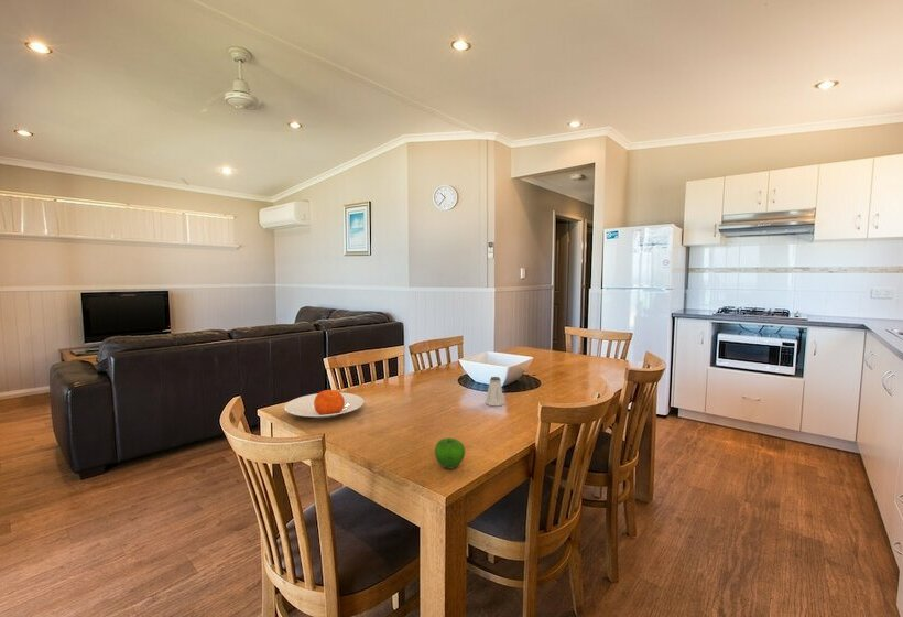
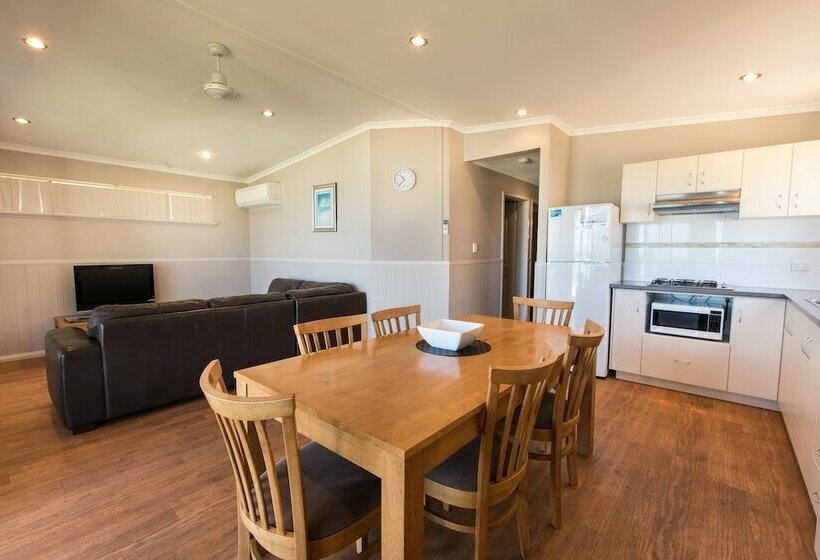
- apple [434,436,466,470]
- saltshaker [485,376,505,407]
- plate [283,389,366,419]
